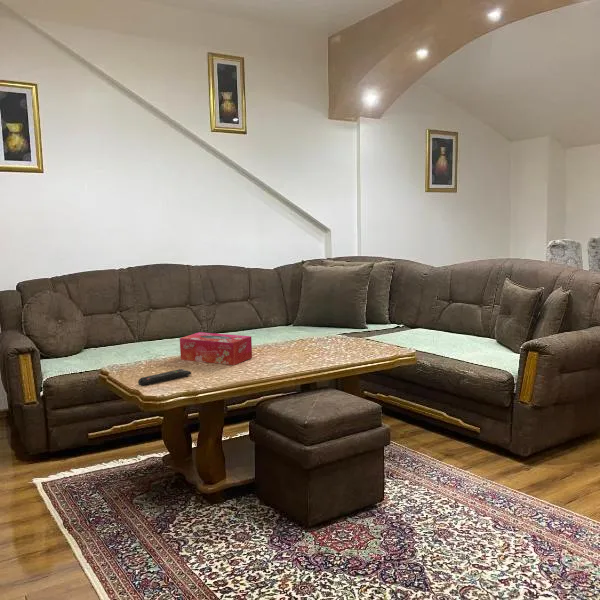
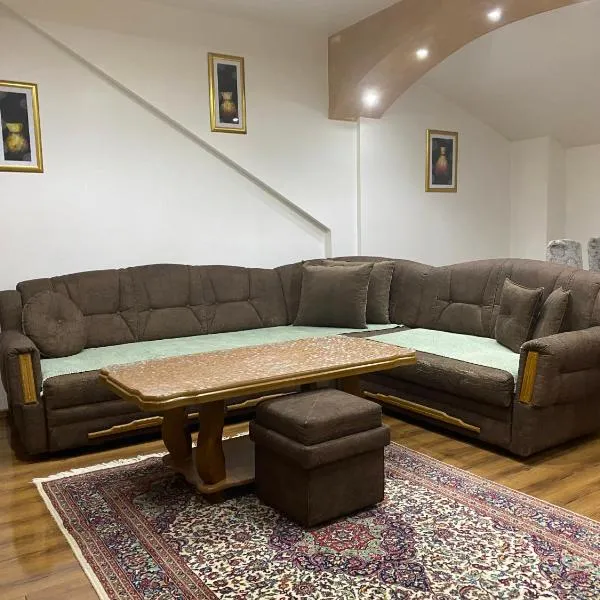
- tissue box [179,331,253,366]
- remote control [137,368,192,387]
